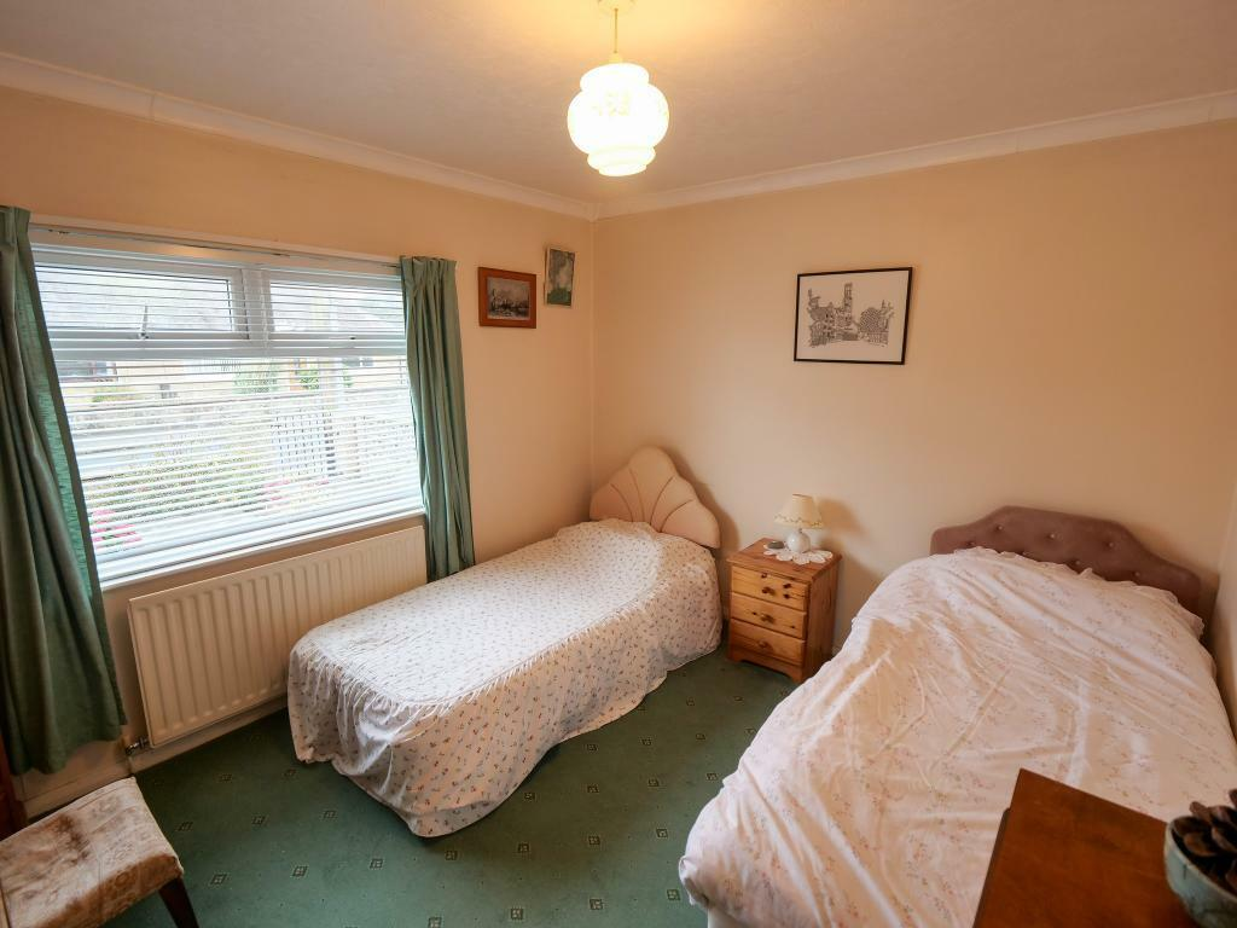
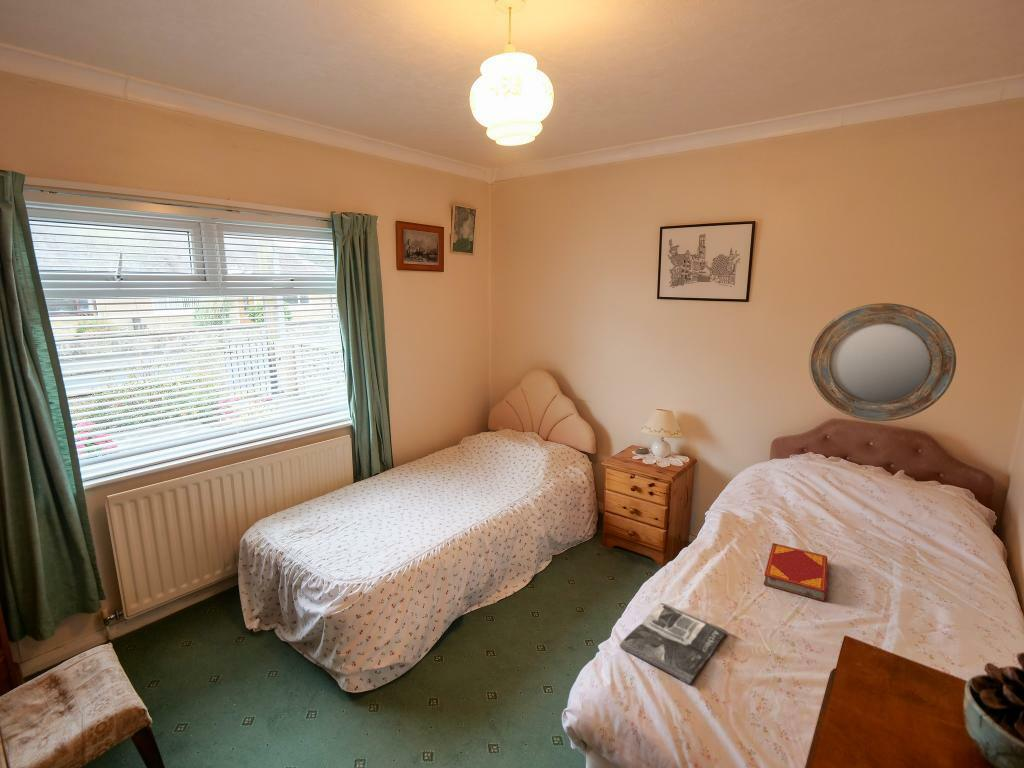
+ magazine [619,602,728,685]
+ home mirror [808,302,957,422]
+ hardback book [763,542,829,602]
